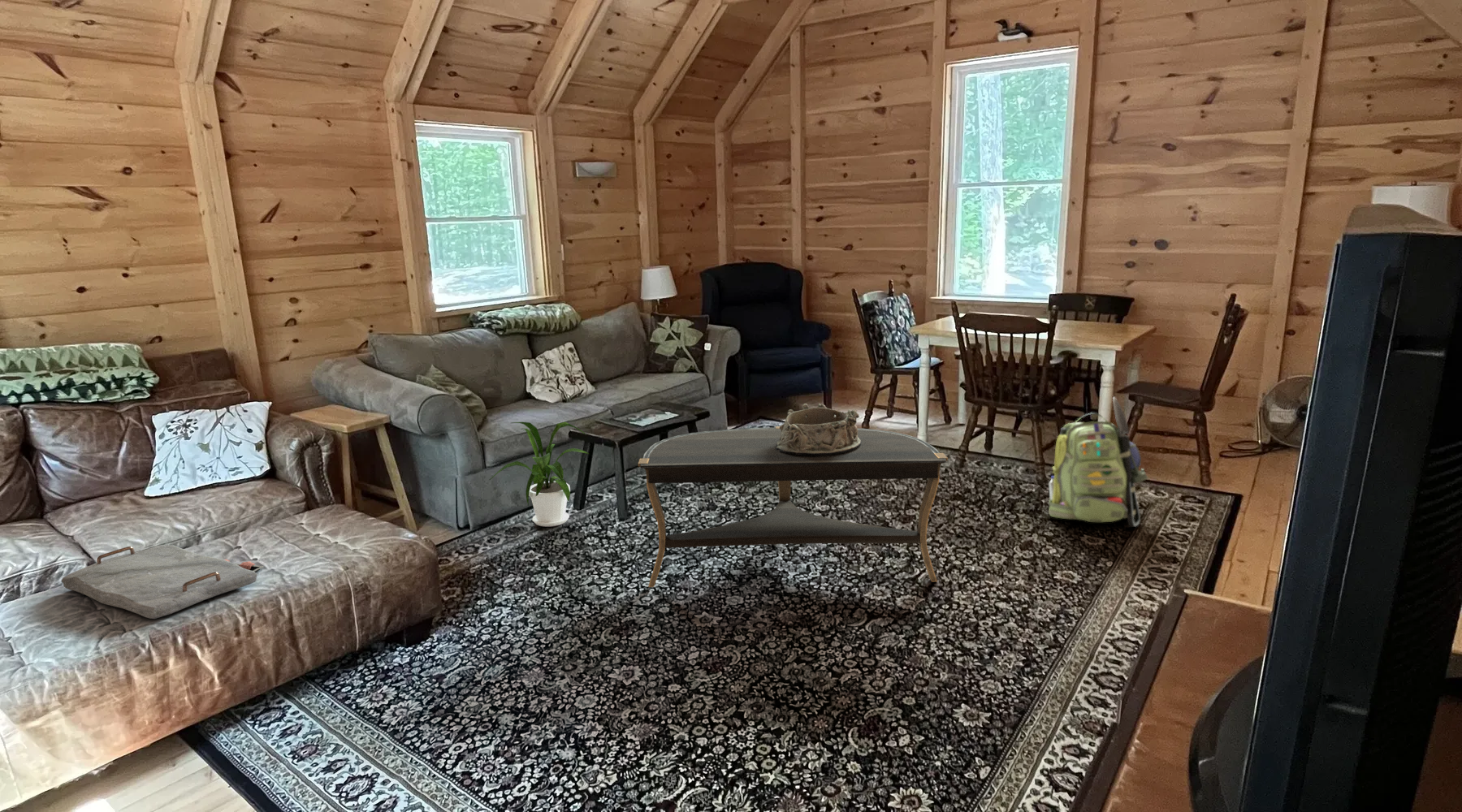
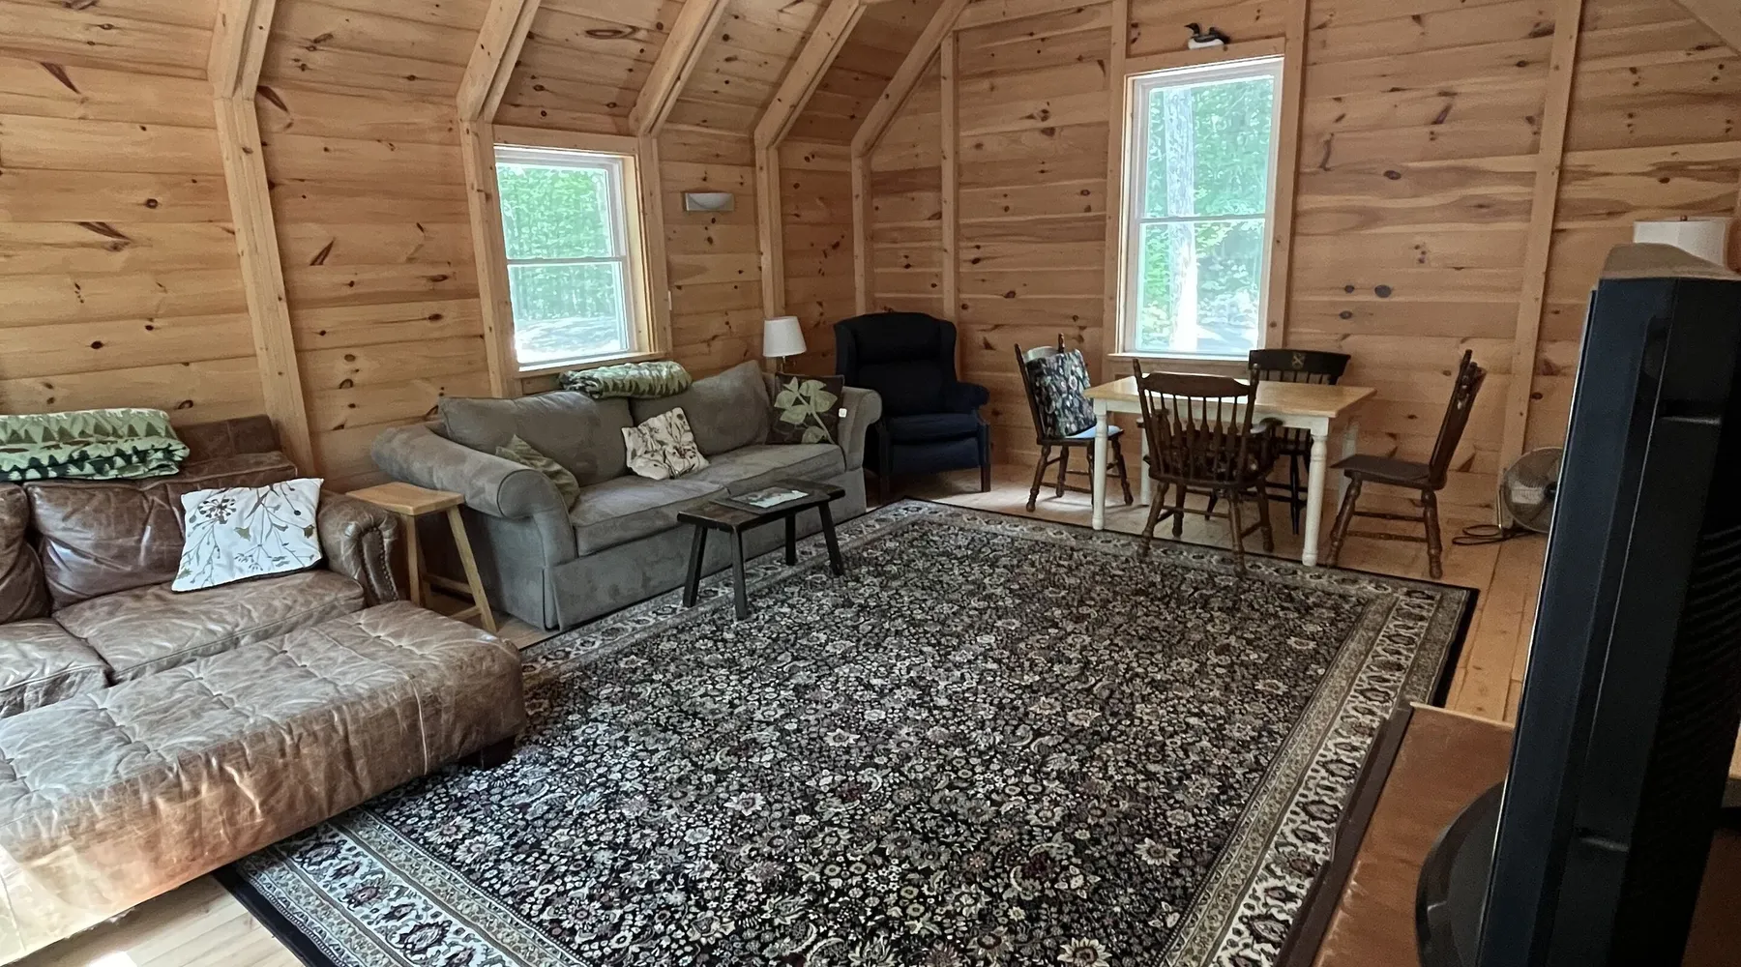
- serving tray [61,544,265,620]
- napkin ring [776,403,862,456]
- backpack [1048,396,1148,528]
- coffee table [638,425,949,588]
- house plant [489,421,590,527]
